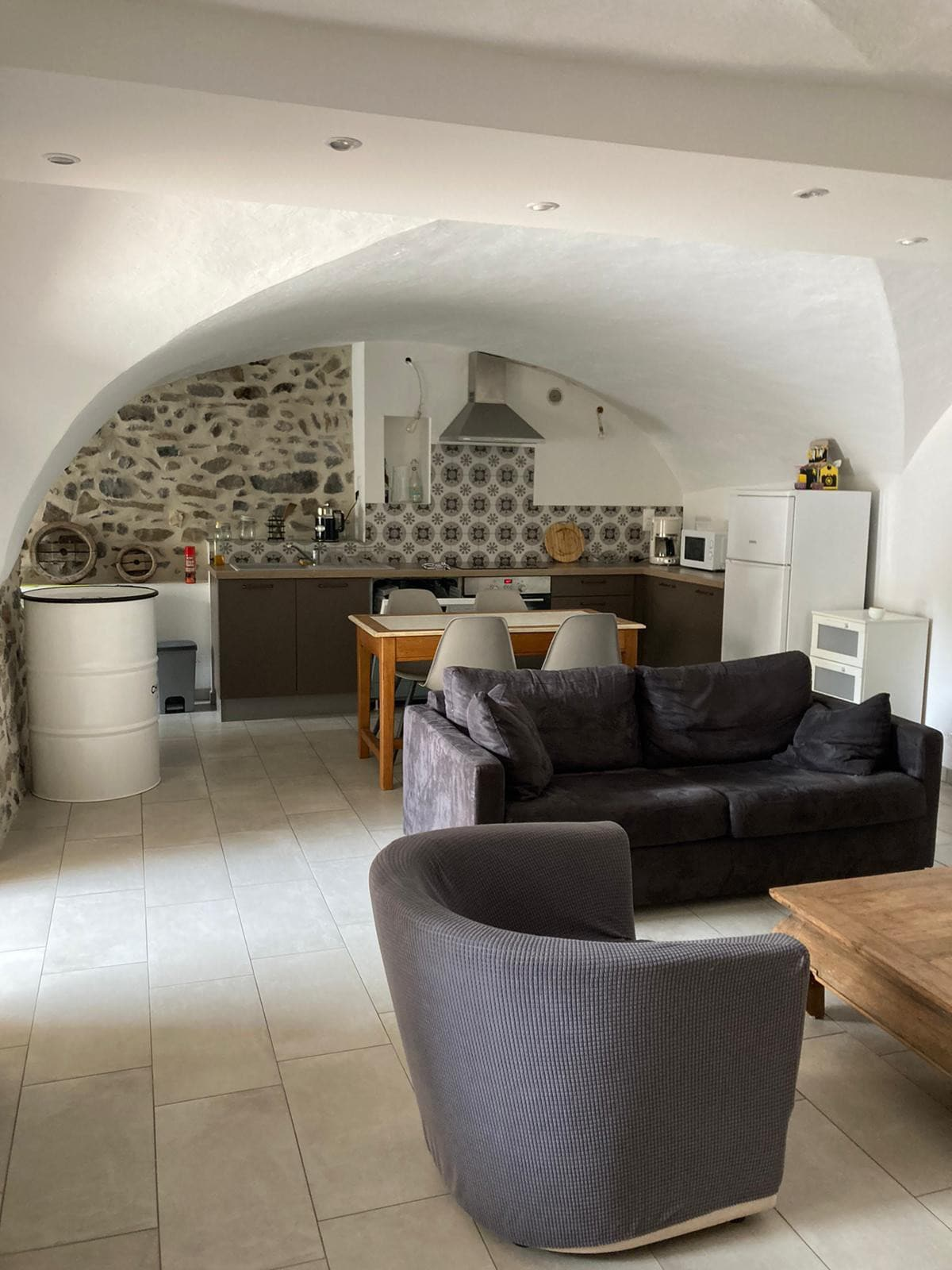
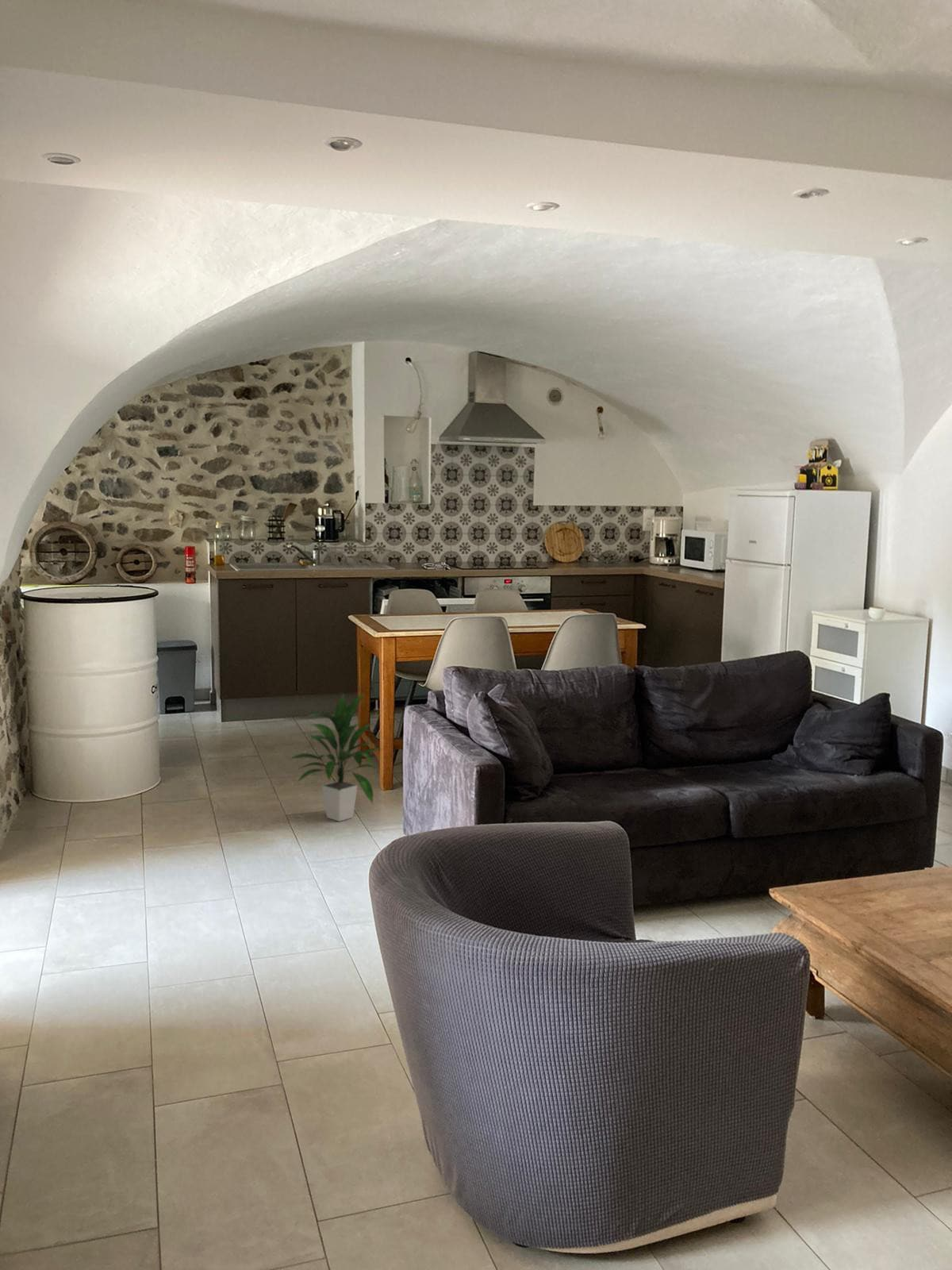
+ indoor plant [286,691,386,822]
